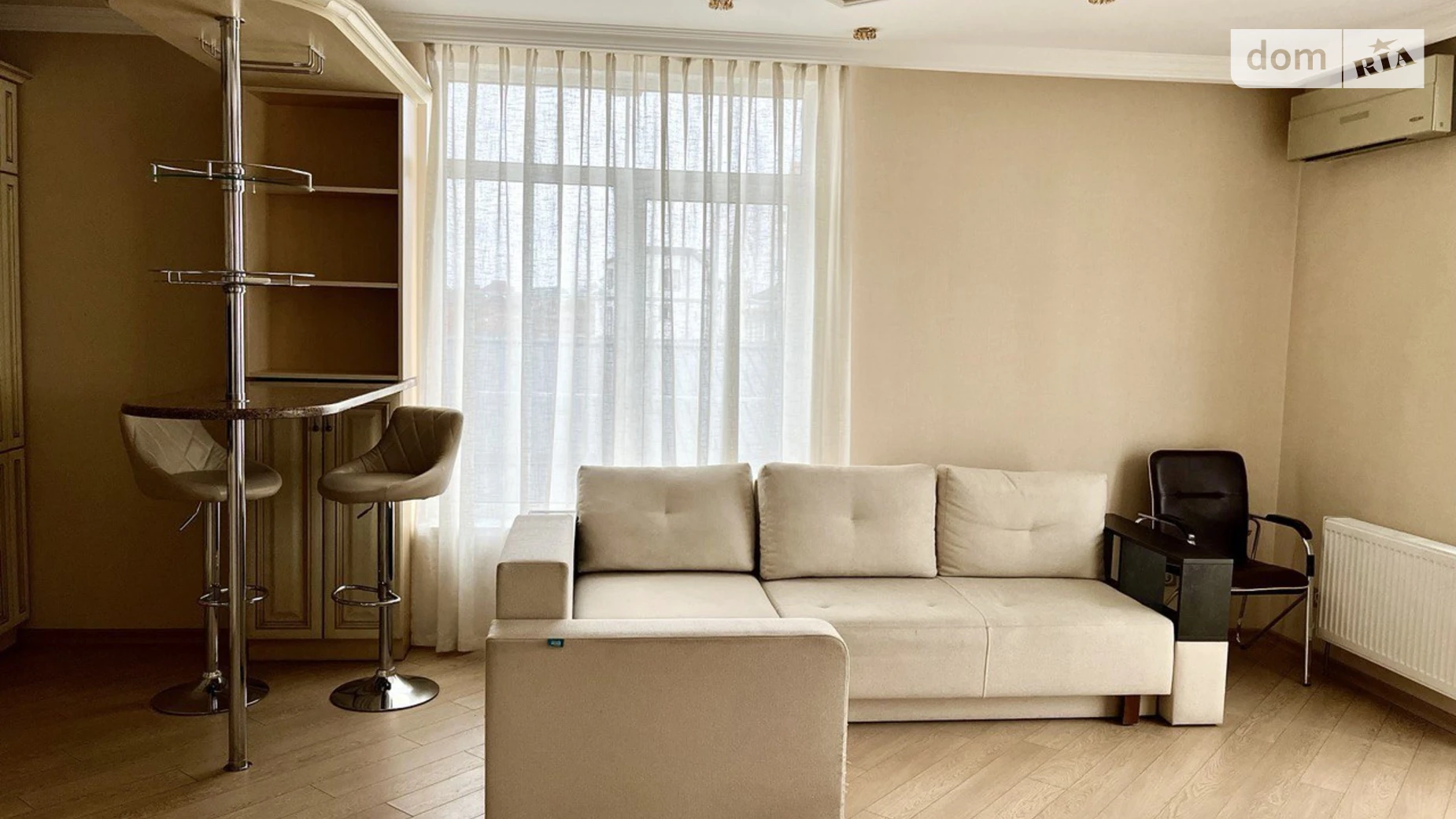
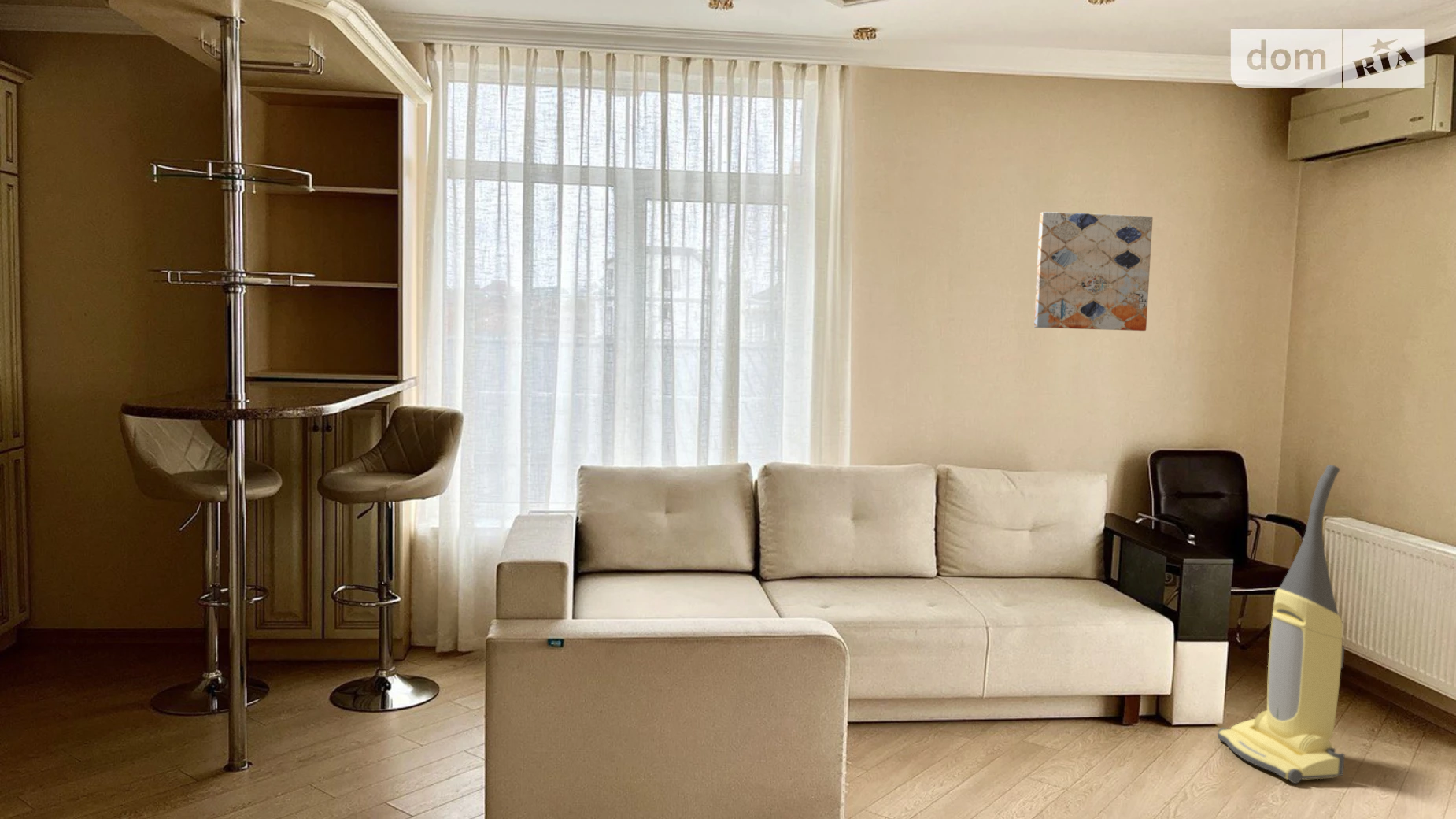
+ wall art [1033,211,1154,332]
+ vacuum cleaner [1217,464,1346,784]
